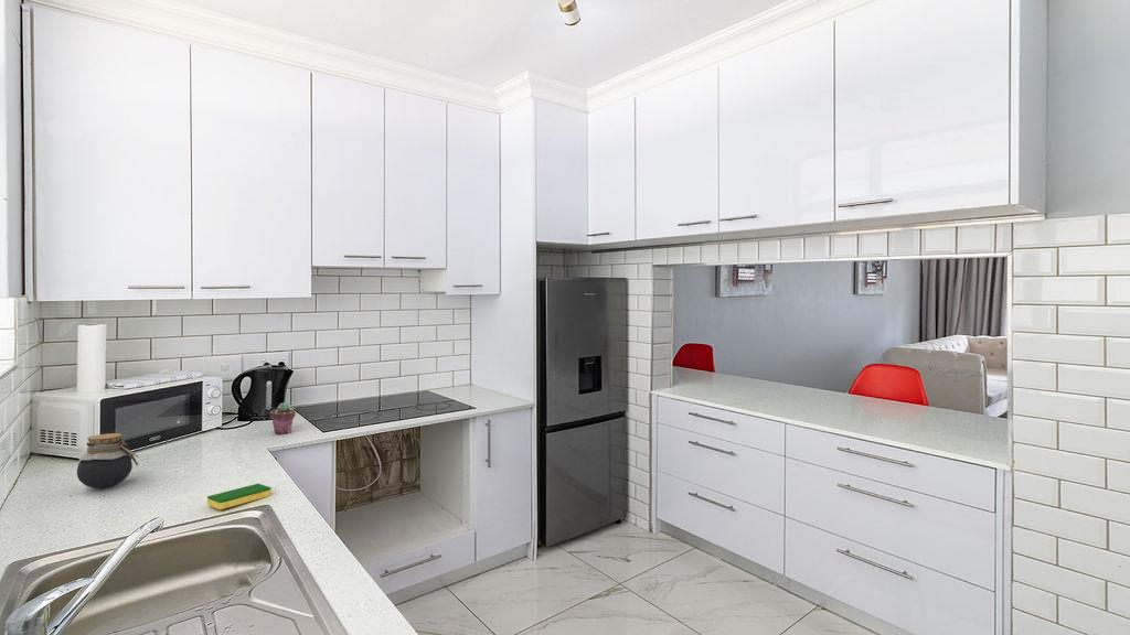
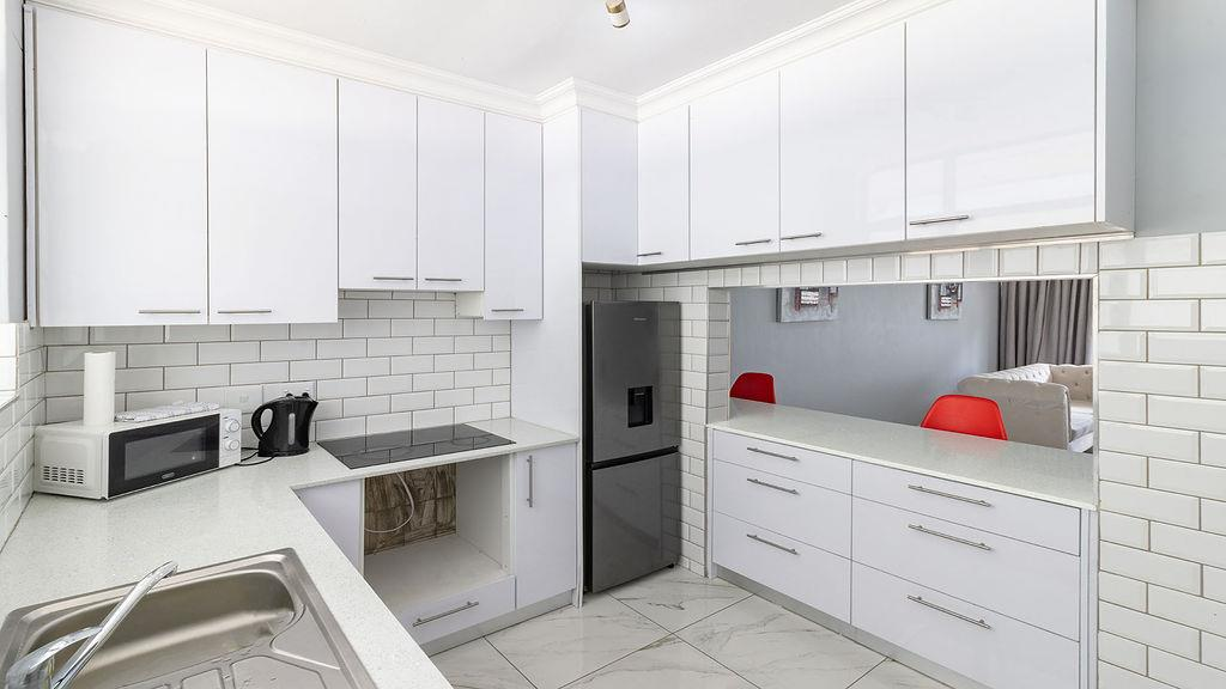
- dish sponge [206,483,273,510]
- jar [76,432,139,489]
- potted succulent [269,401,297,434]
